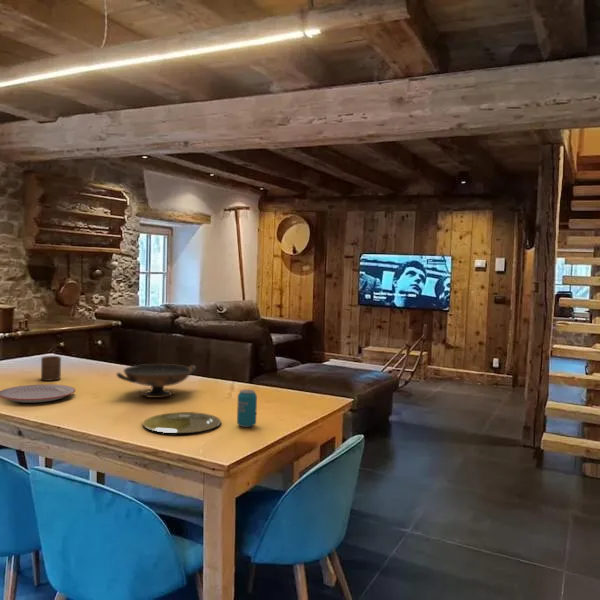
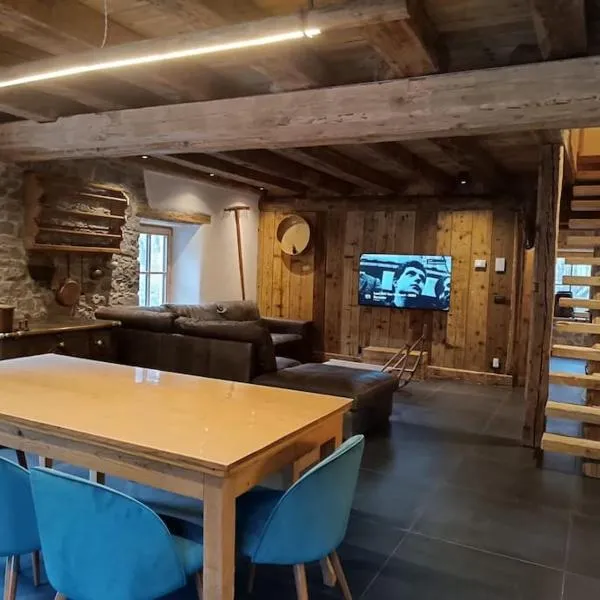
- decorative bowl [116,363,197,399]
- beverage can [236,389,258,428]
- plate [0,383,76,404]
- cup [40,355,62,382]
- plate [142,411,222,434]
